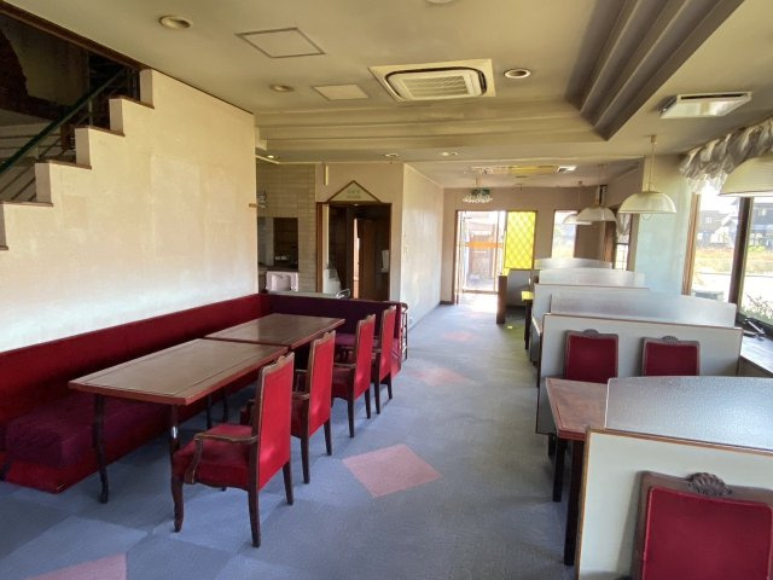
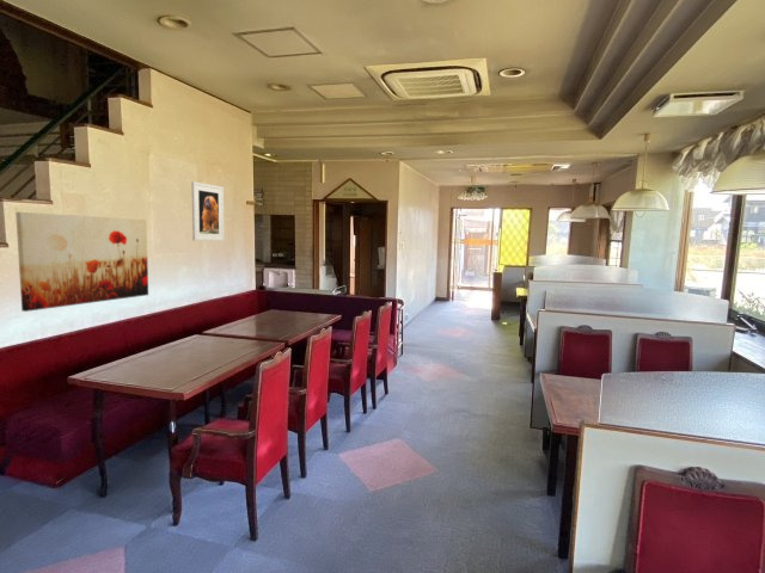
+ wall art [14,211,149,313]
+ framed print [190,180,225,242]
